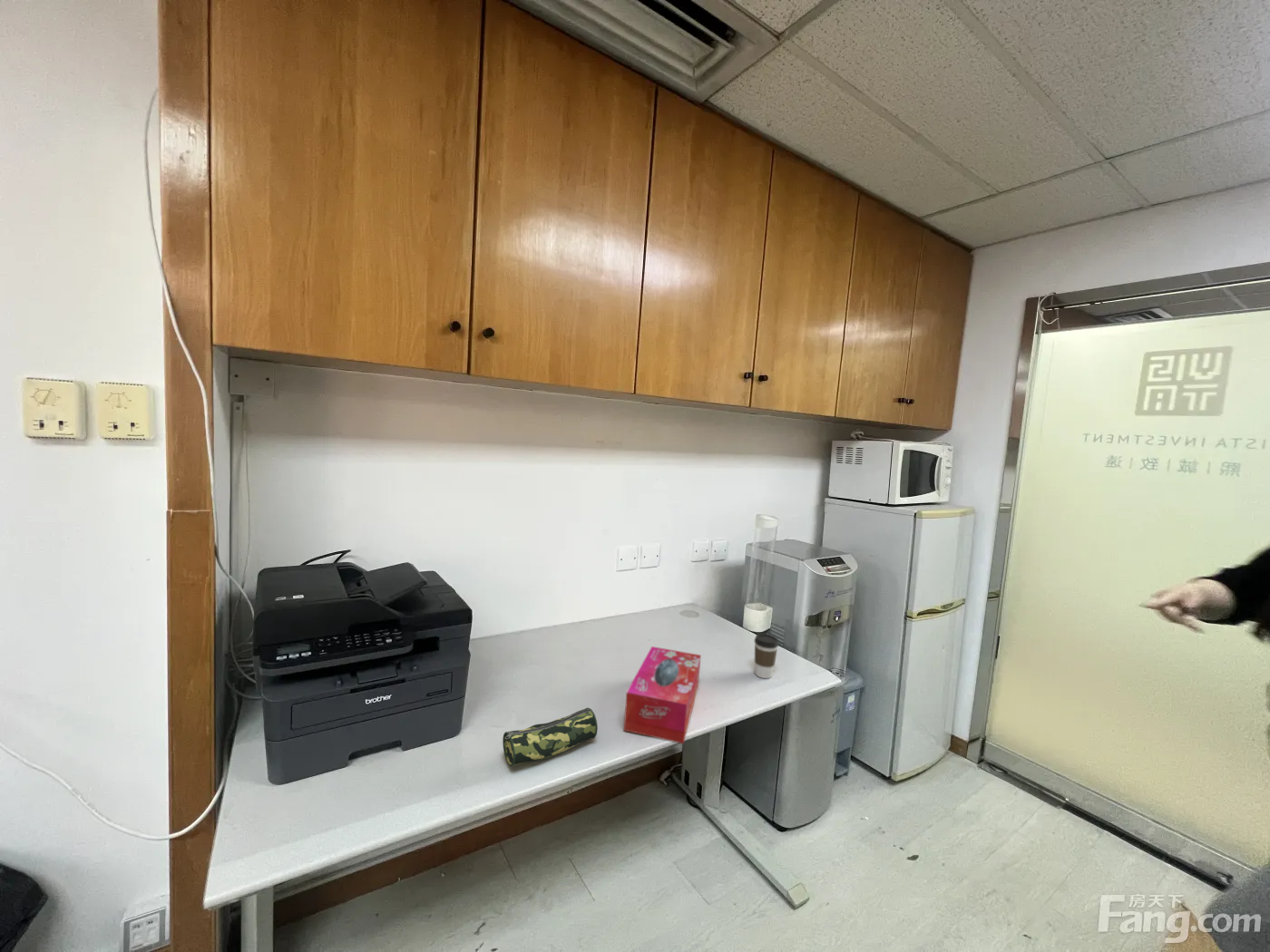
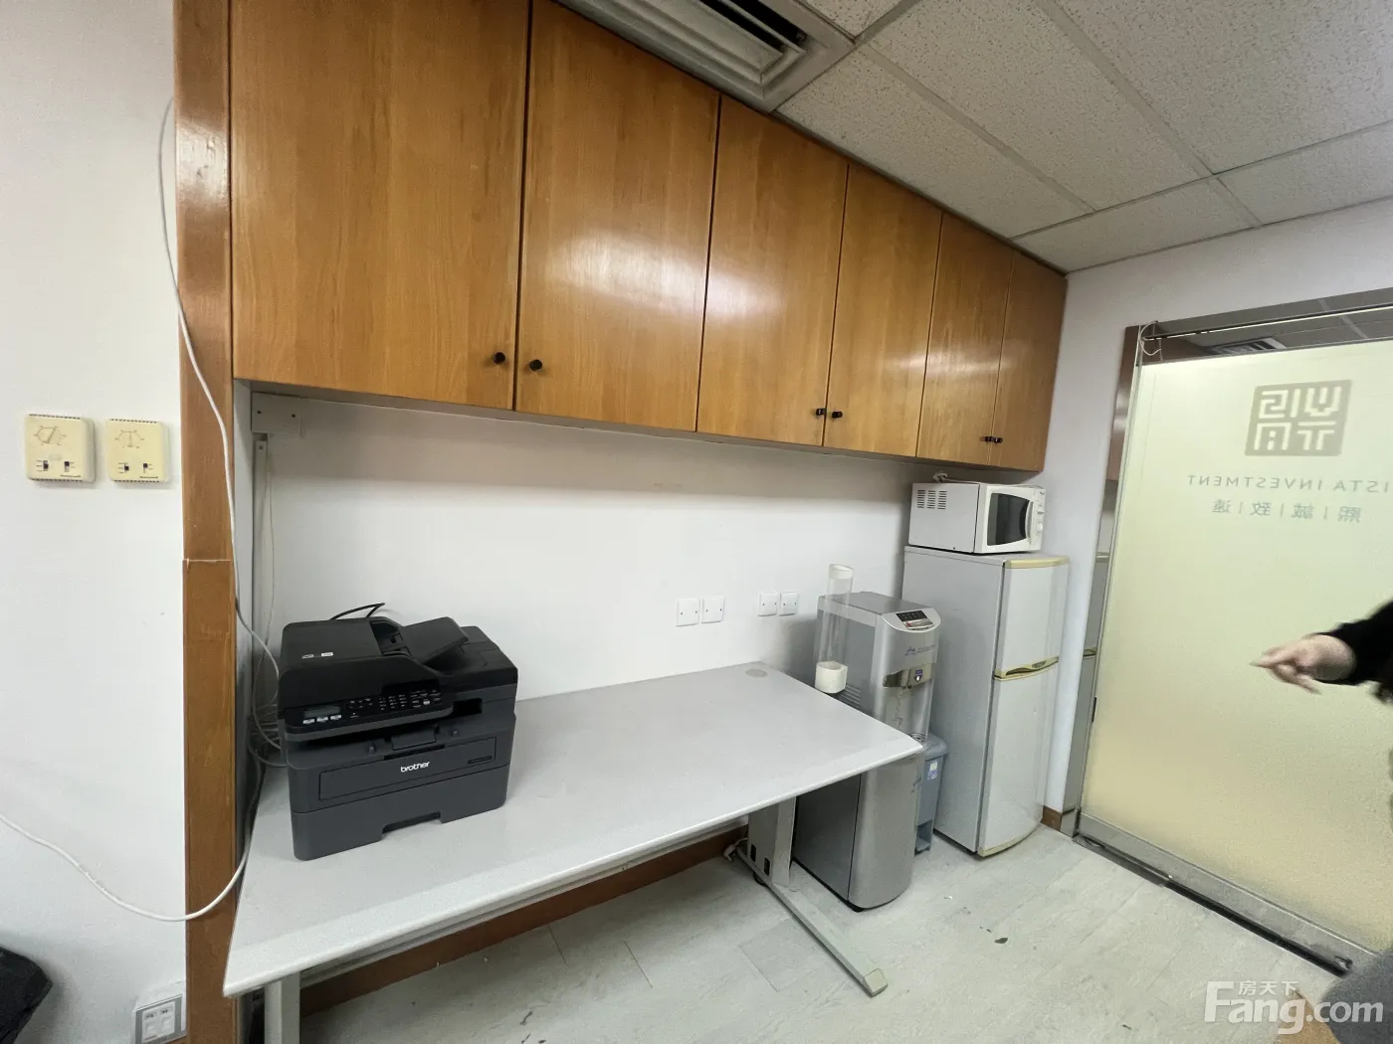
- pencil case [502,707,599,767]
- tissue box [623,646,702,744]
- coffee cup [754,633,779,679]
